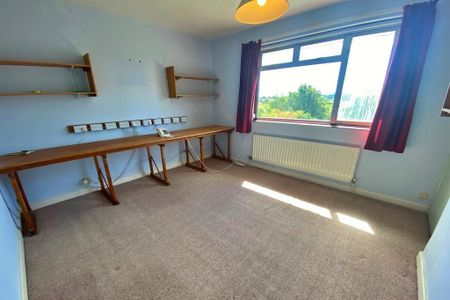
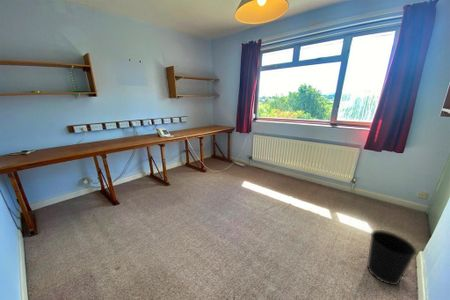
+ wastebasket [366,229,418,286]
